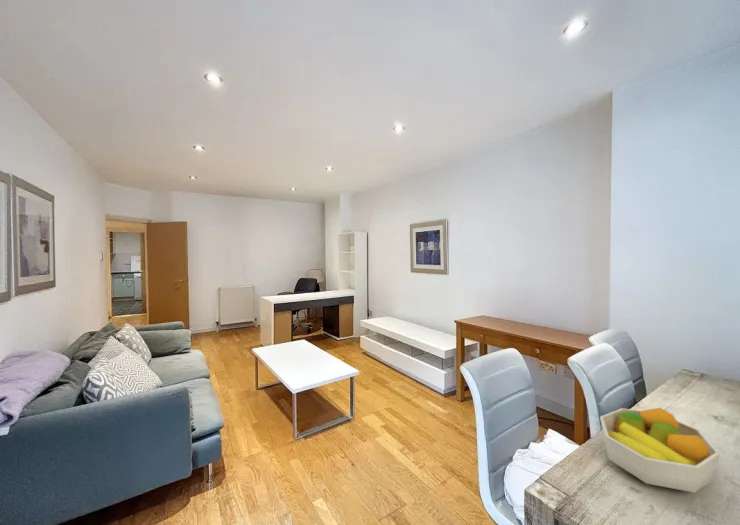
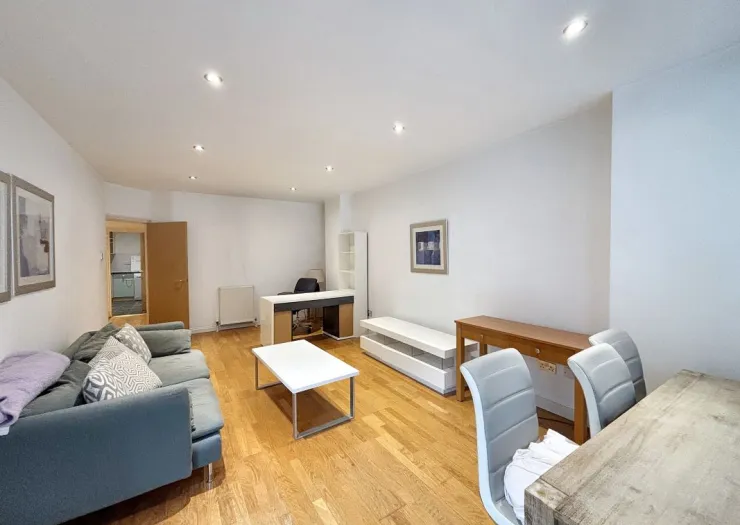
- fruit bowl [599,407,721,494]
